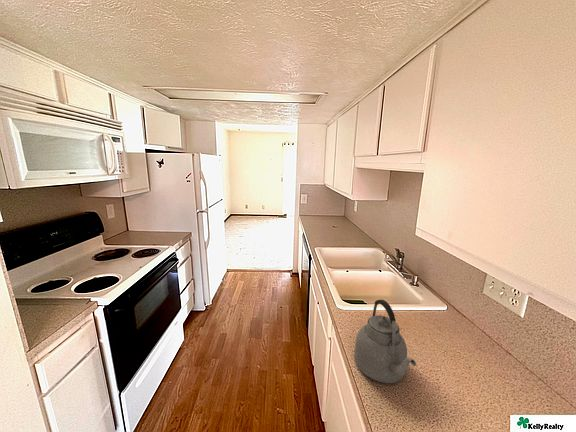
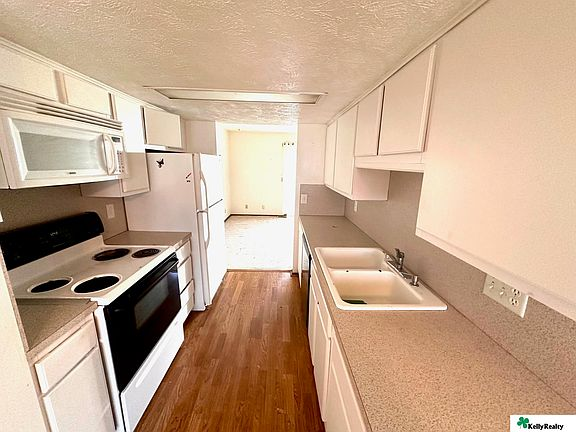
- kettle [353,299,418,384]
